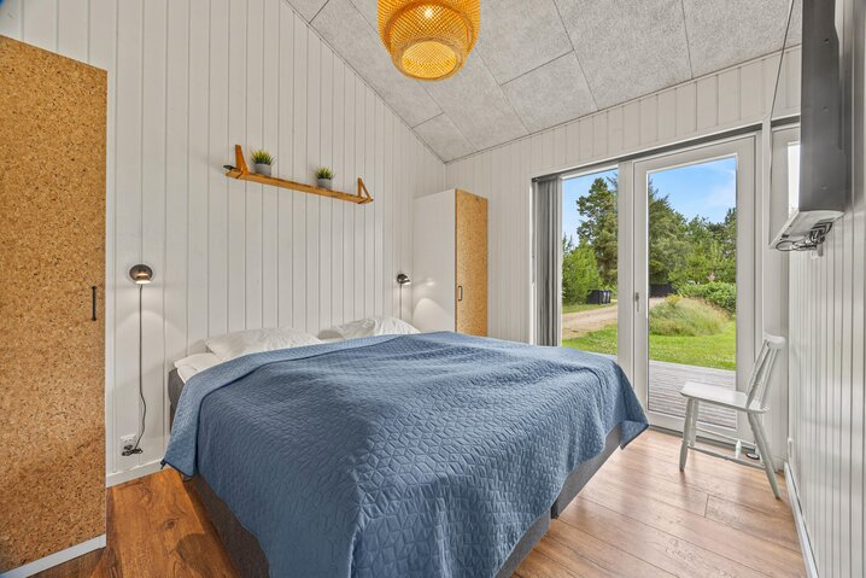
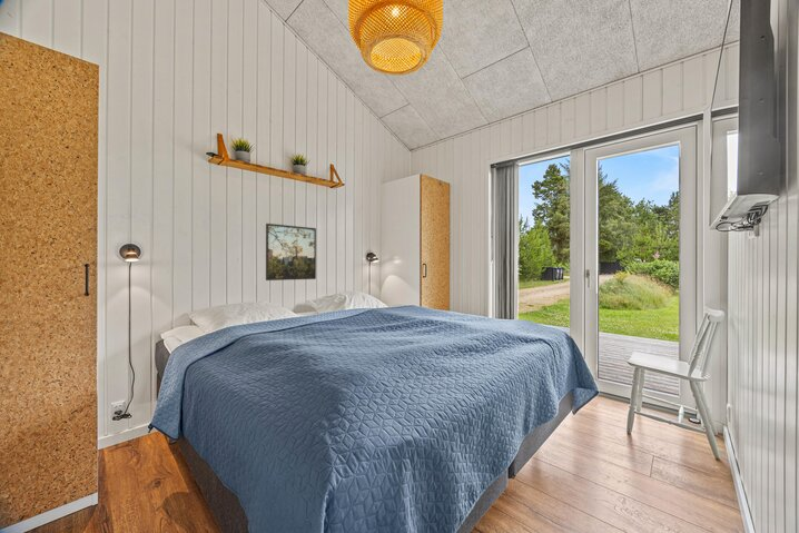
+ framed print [265,223,317,282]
